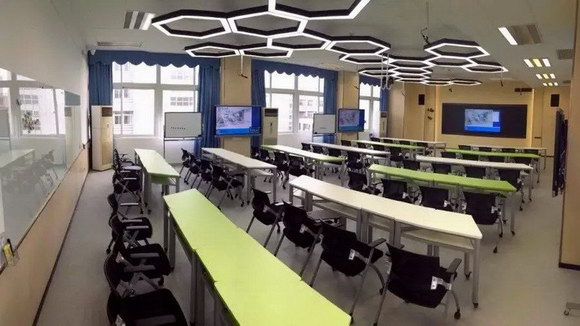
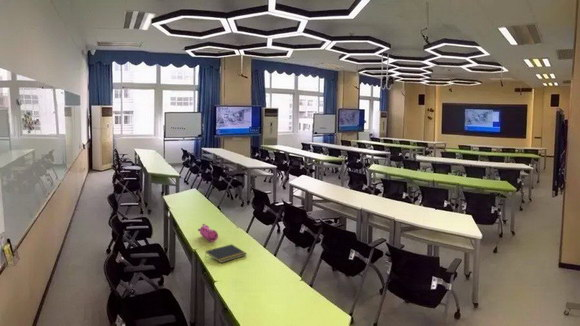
+ notepad [204,243,248,264]
+ pencil case [197,223,219,243]
